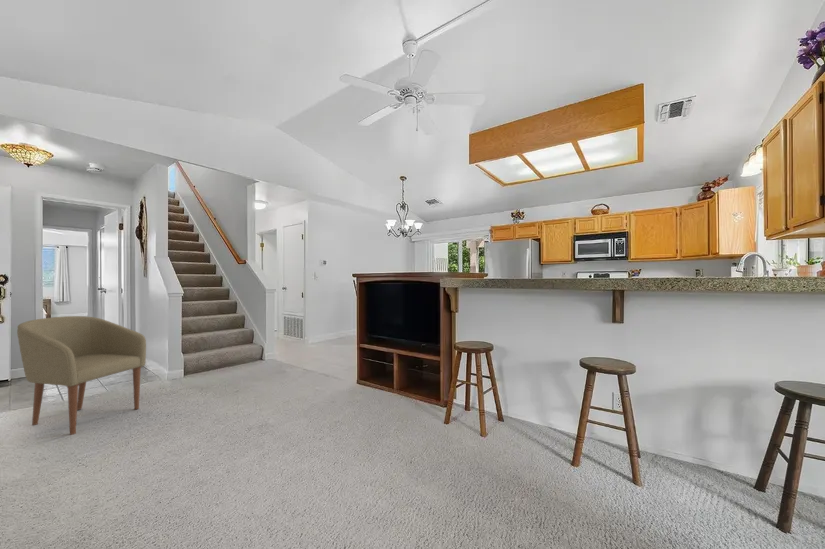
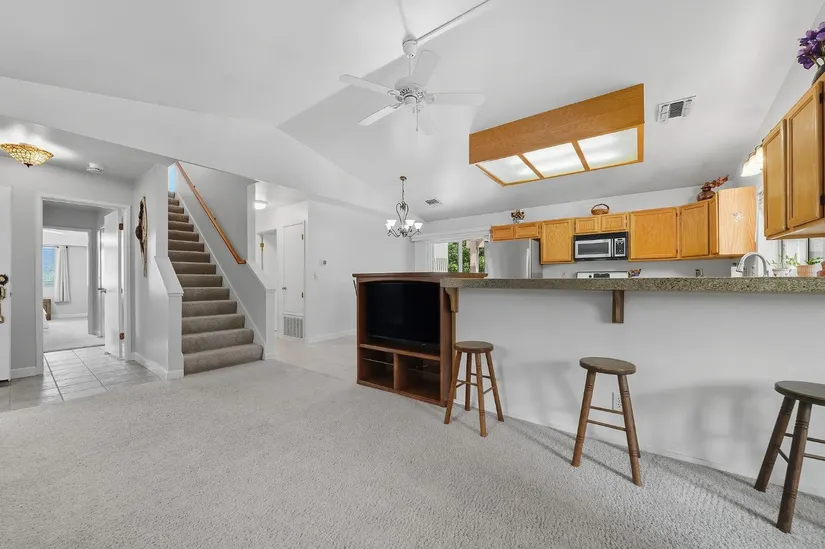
- chair [16,315,147,436]
